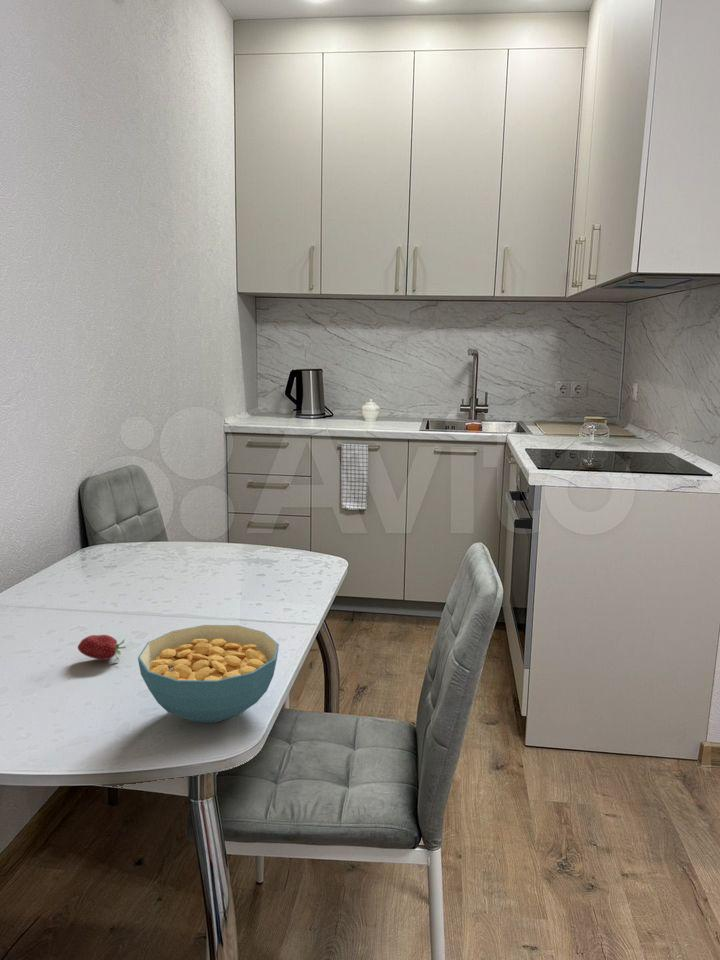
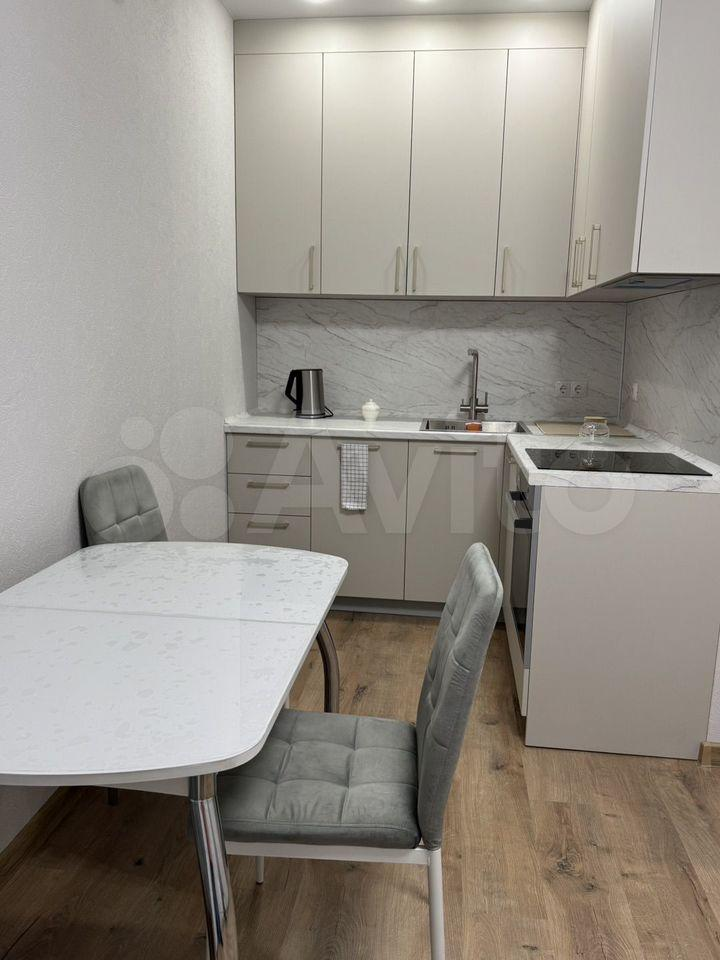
- fruit [77,634,127,662]
- cereal bowl [137,624,280,724]
